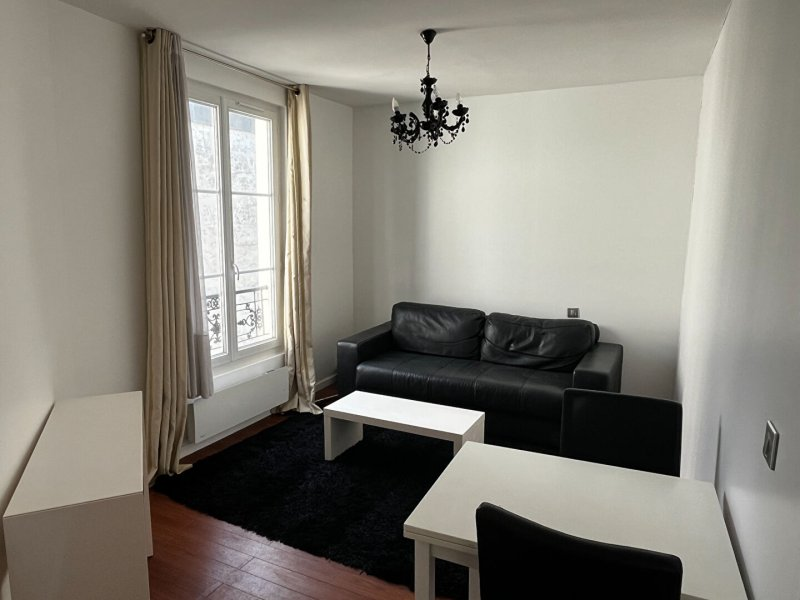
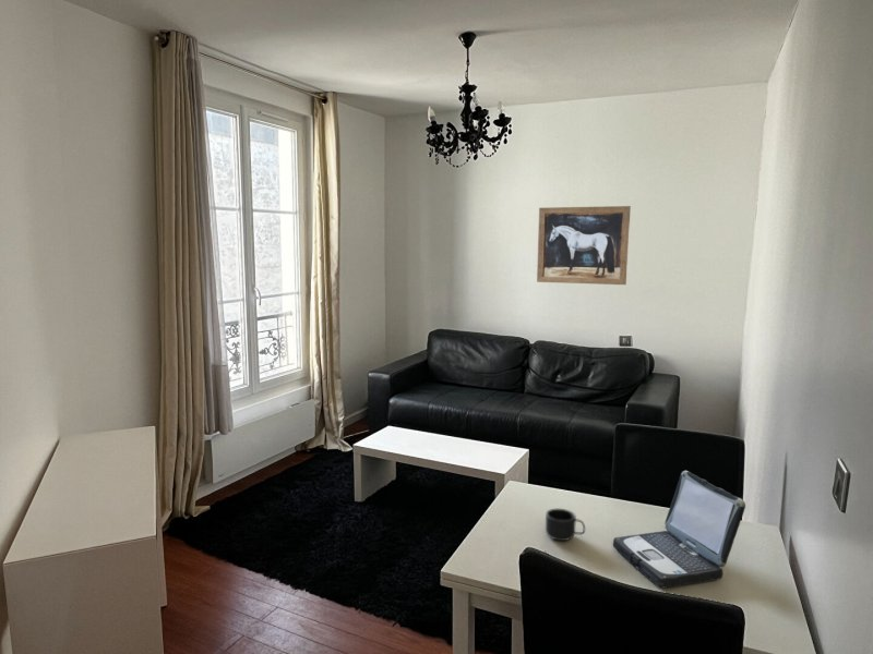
+ wall art [536,205,632,286]
+ mug [545,508,586,542]
+ laptop [612,470,746,589]
